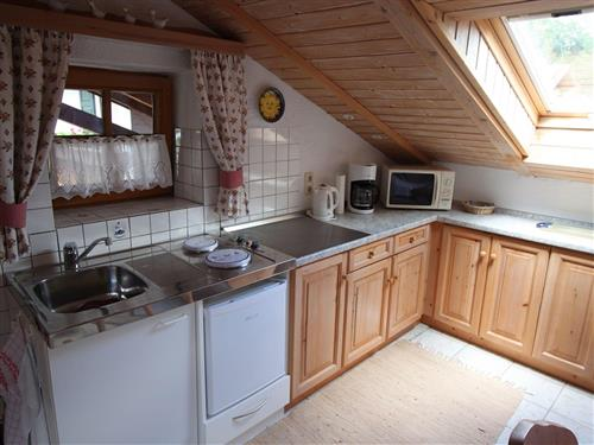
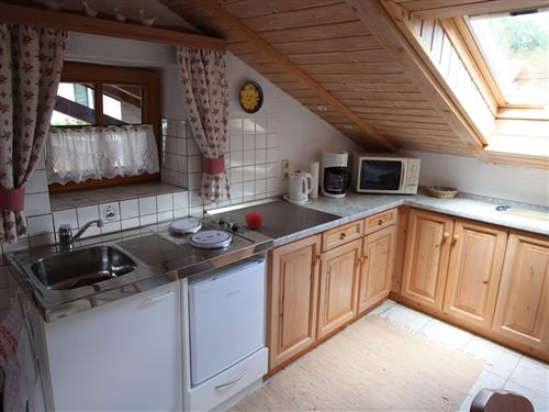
+ fruit [245,210,265,230]
